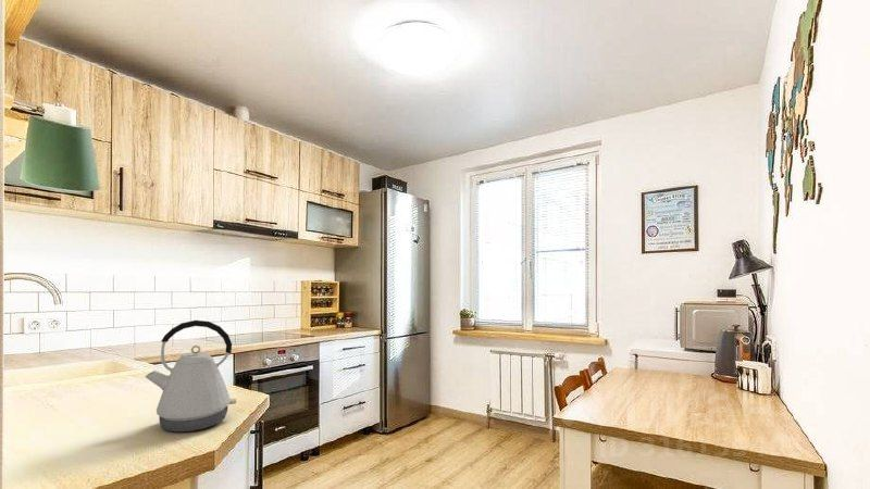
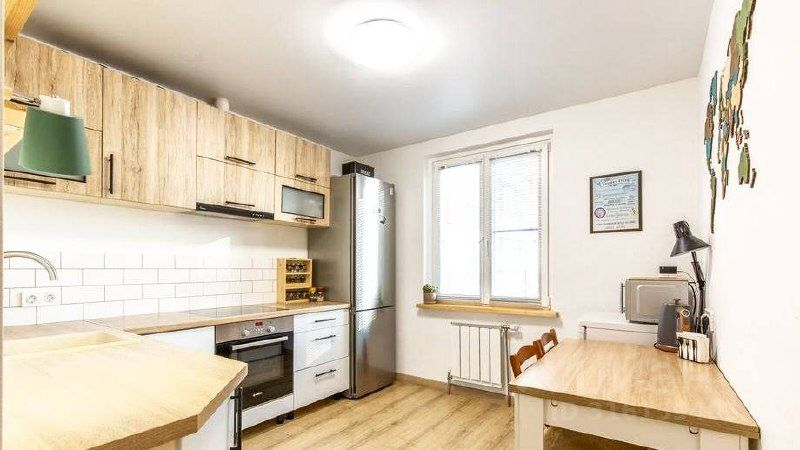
- kettle [144,319,237,432]
